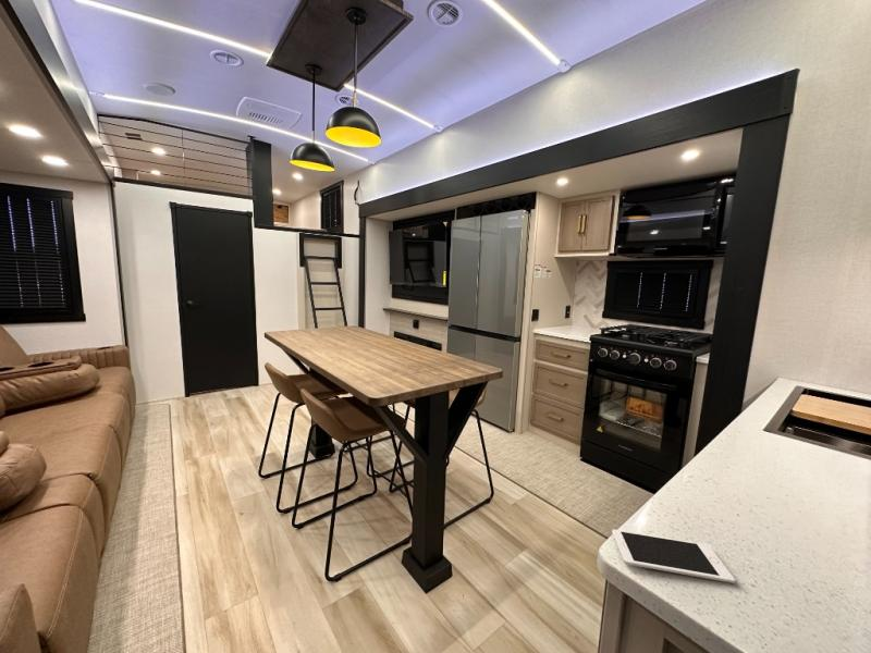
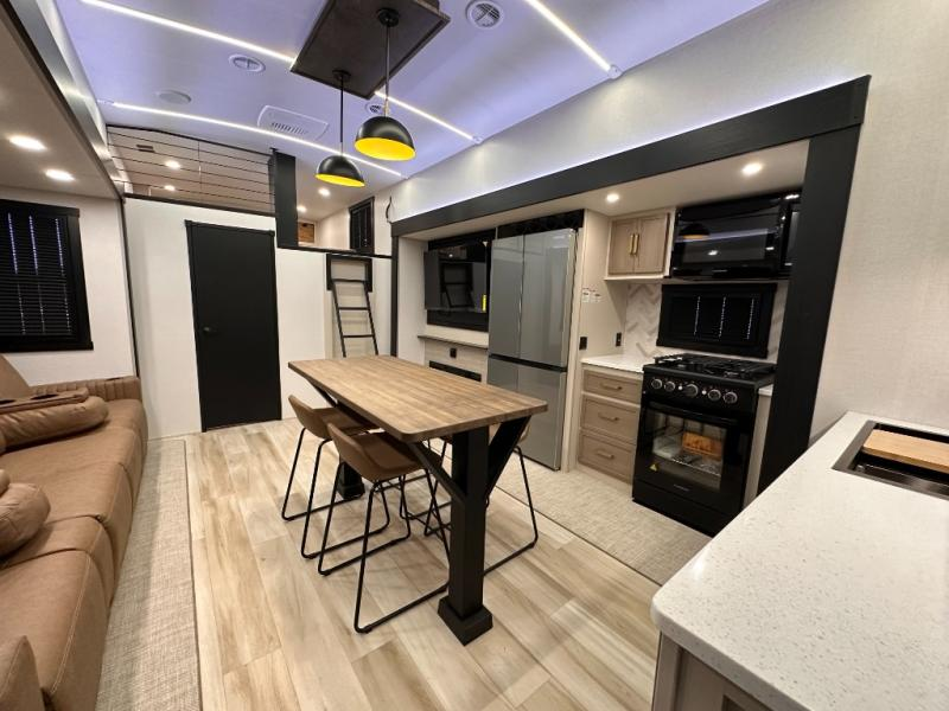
- cell phone [611,528,736,584]
